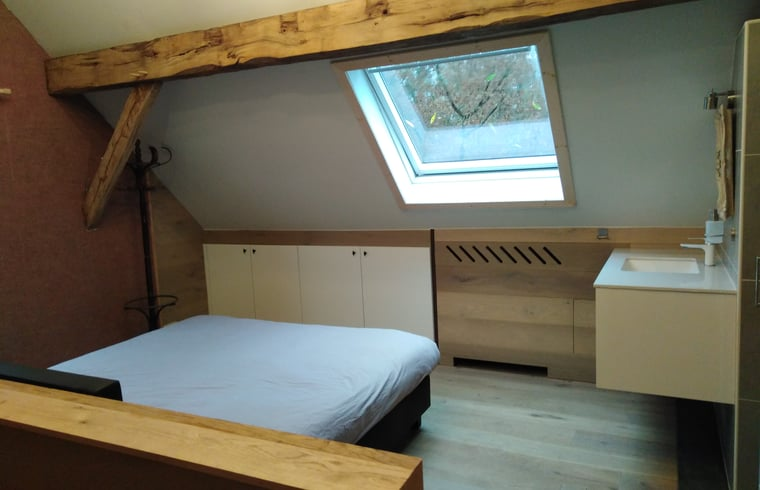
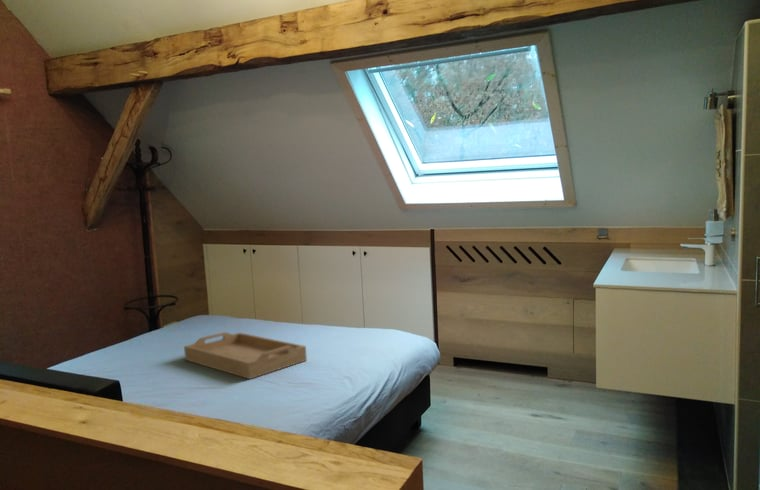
+ serving tray [183,331,308,380]
